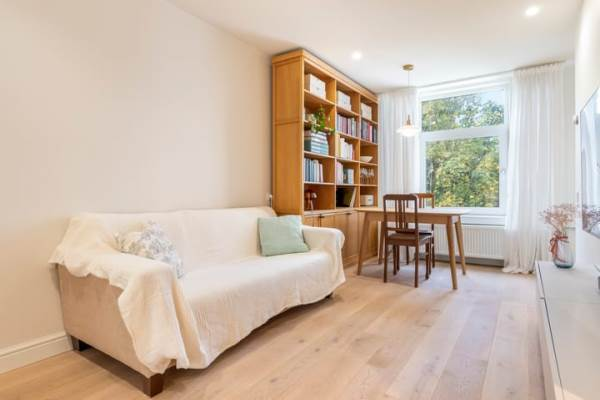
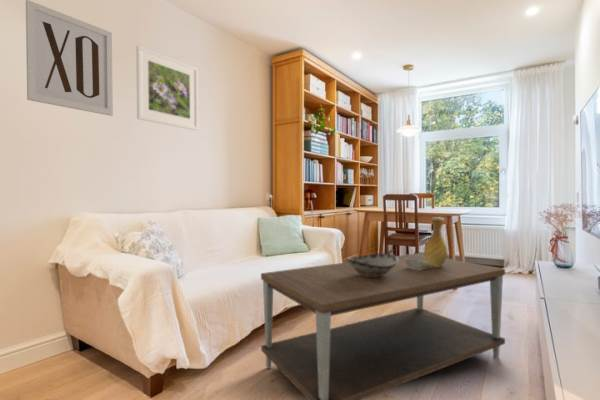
+ coffee table [260,252,506,400]
+ wall art [25,0,114,117]
+ vase [405,216,449,270]
+ decorative bowl [345,252,398,277]
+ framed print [135,44,200,132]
